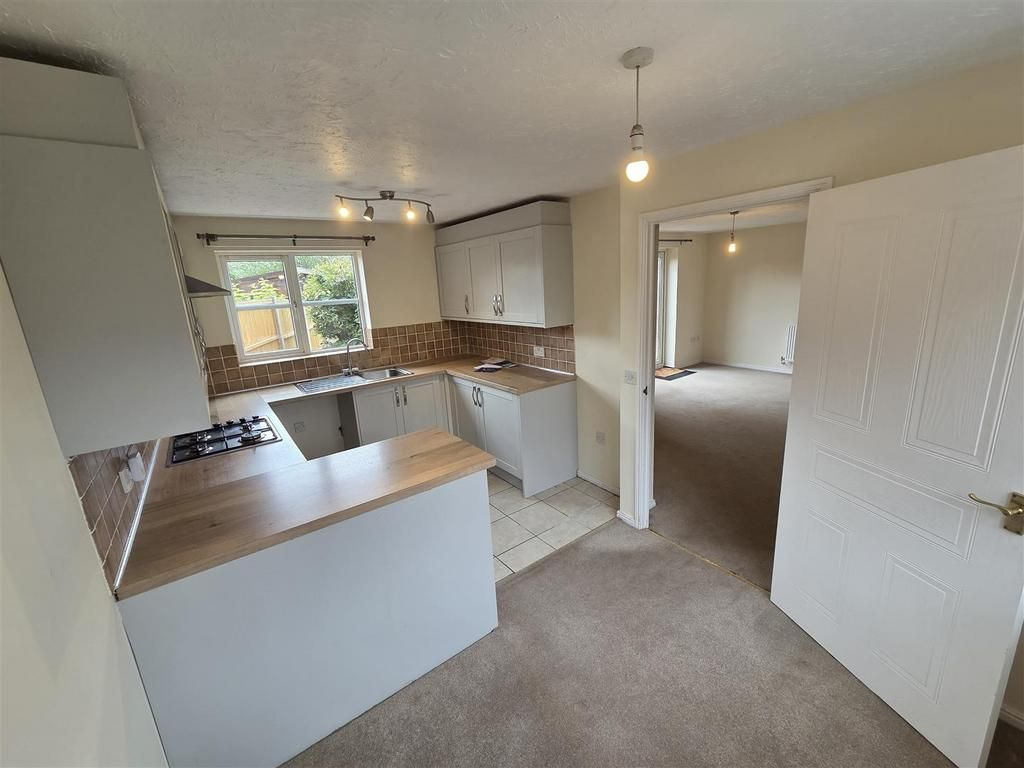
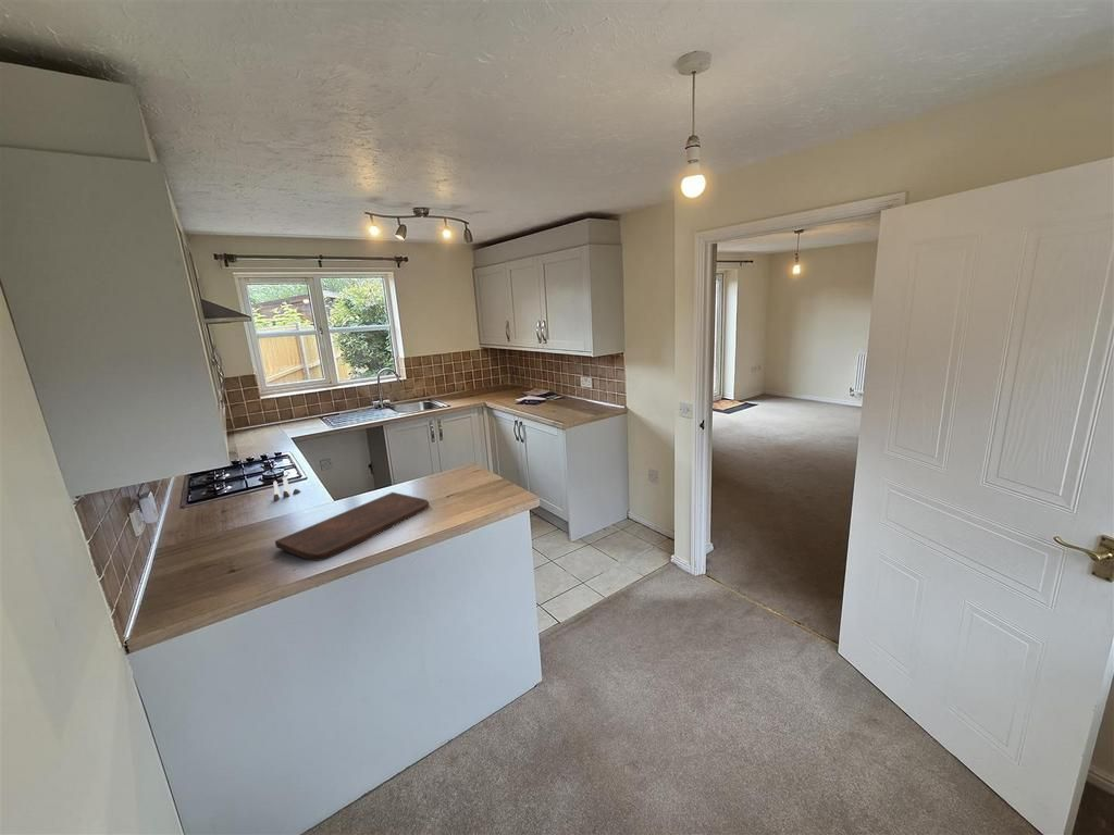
+ salt and pepper shaker set [272,476,301,501]
+ cutting board [274,491,430,562]
